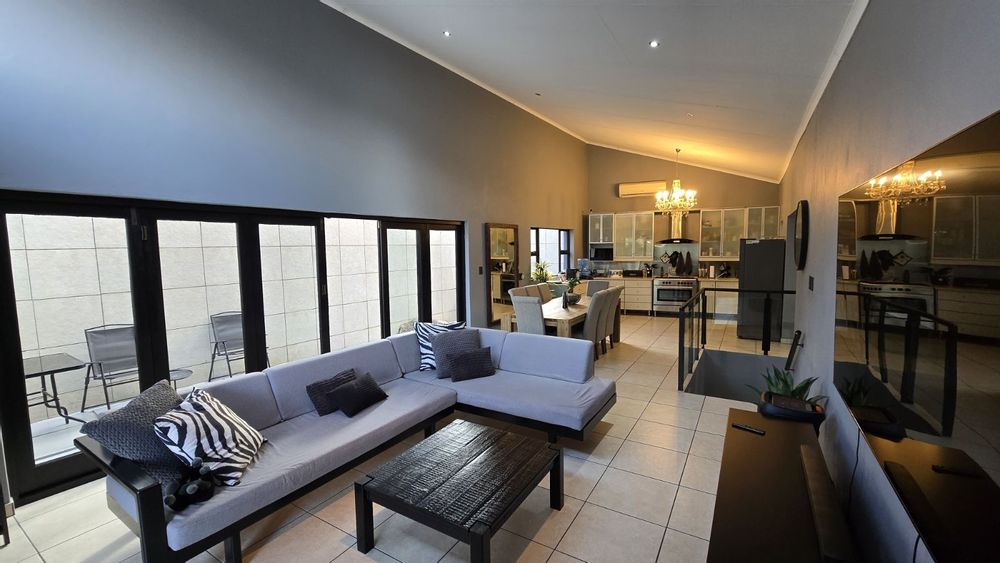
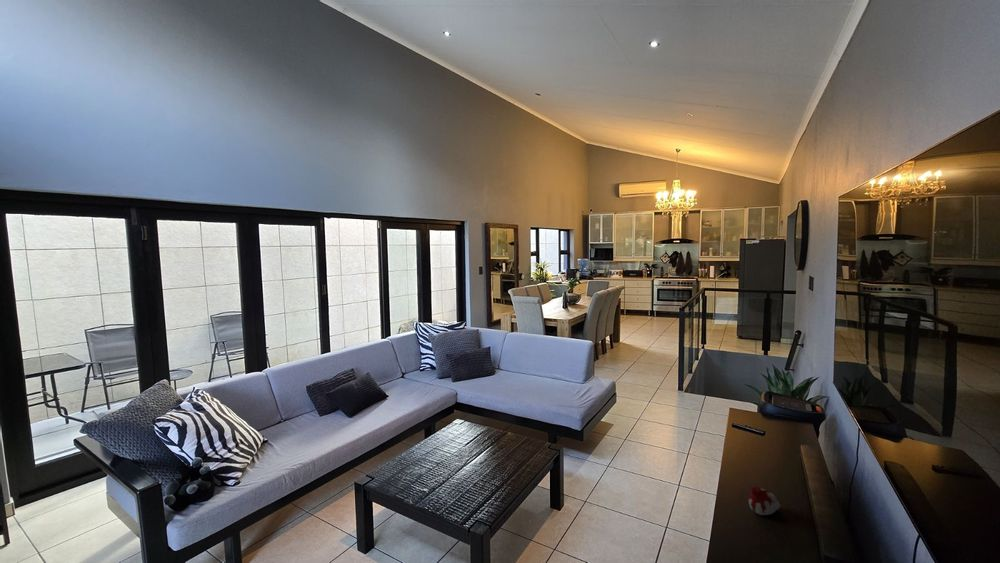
+ candle [747,486,781,516]
